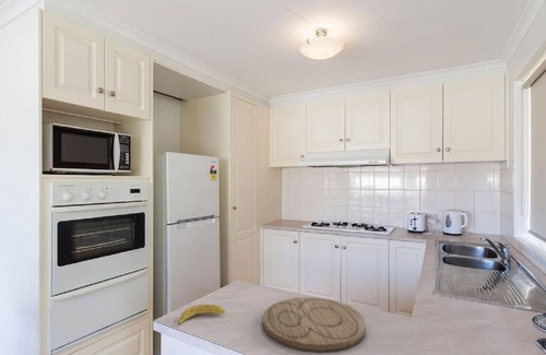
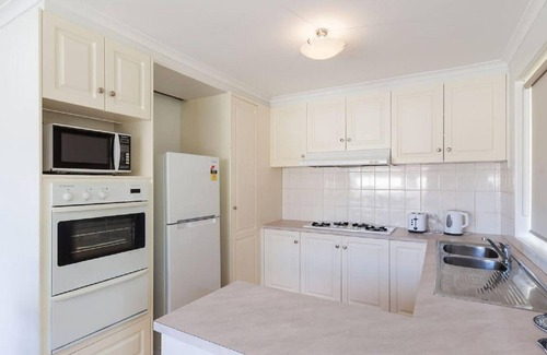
- cutting board [262,296,367,354]
- banana [173,304,226,326]
